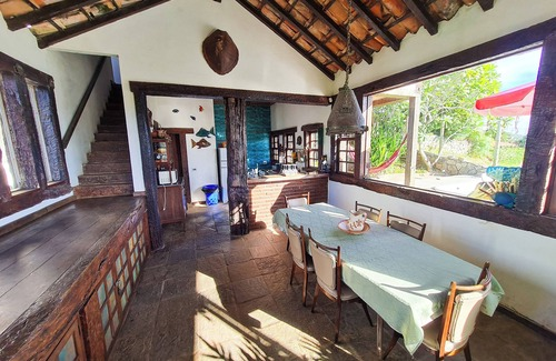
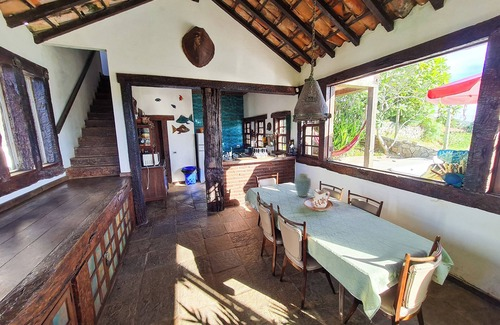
+ vase [294,172,312,198]
